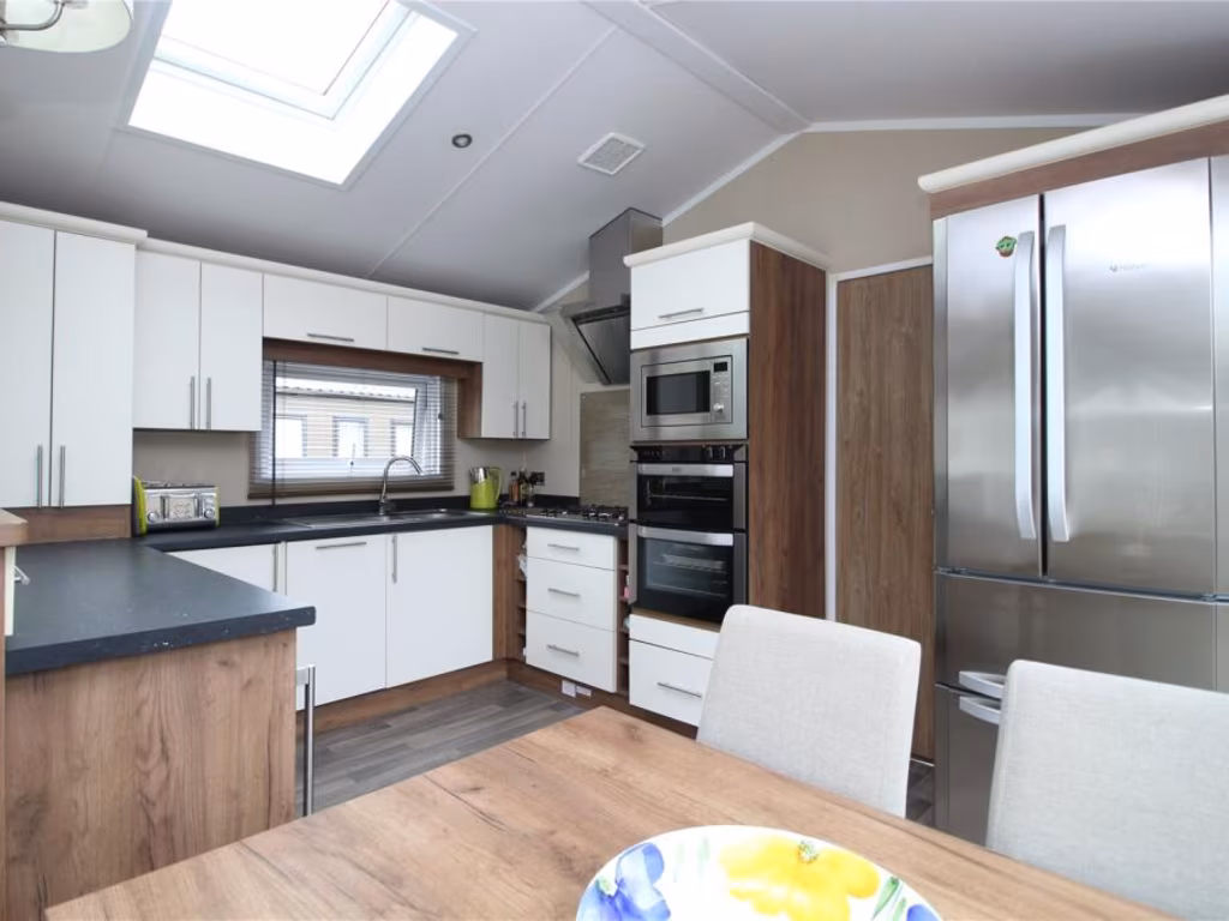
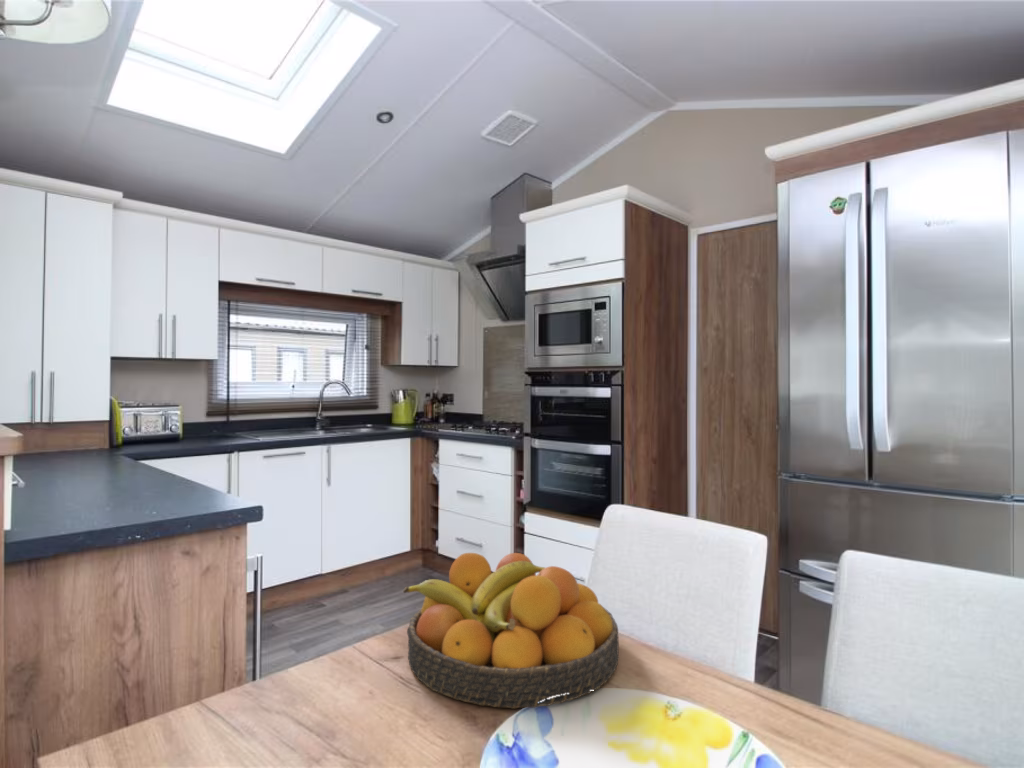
+ fruit bowl [402,552,620,710]
